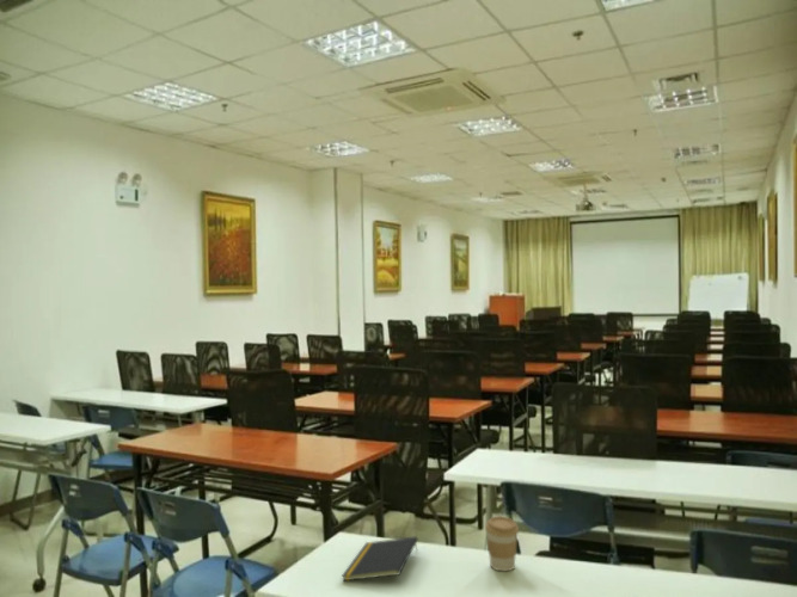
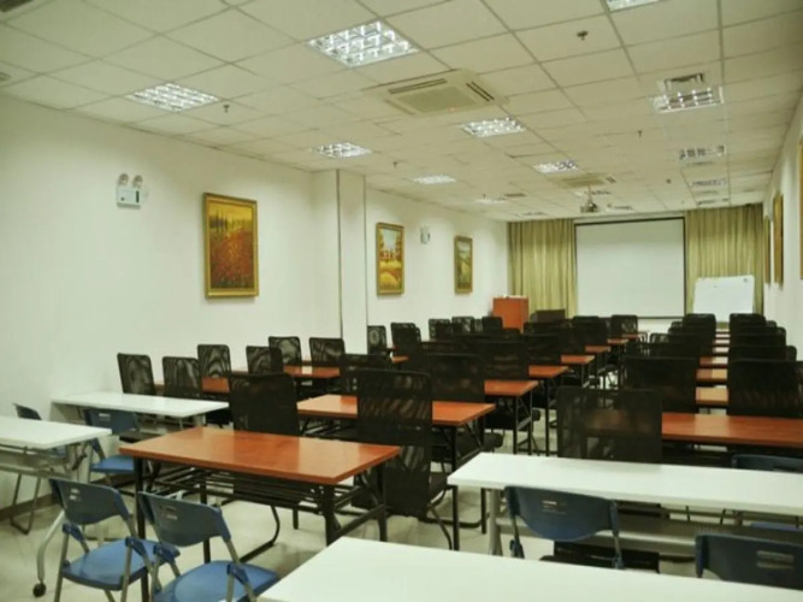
- coffee cup [484,515,520,572]
- notepad [341,535,419,581]
